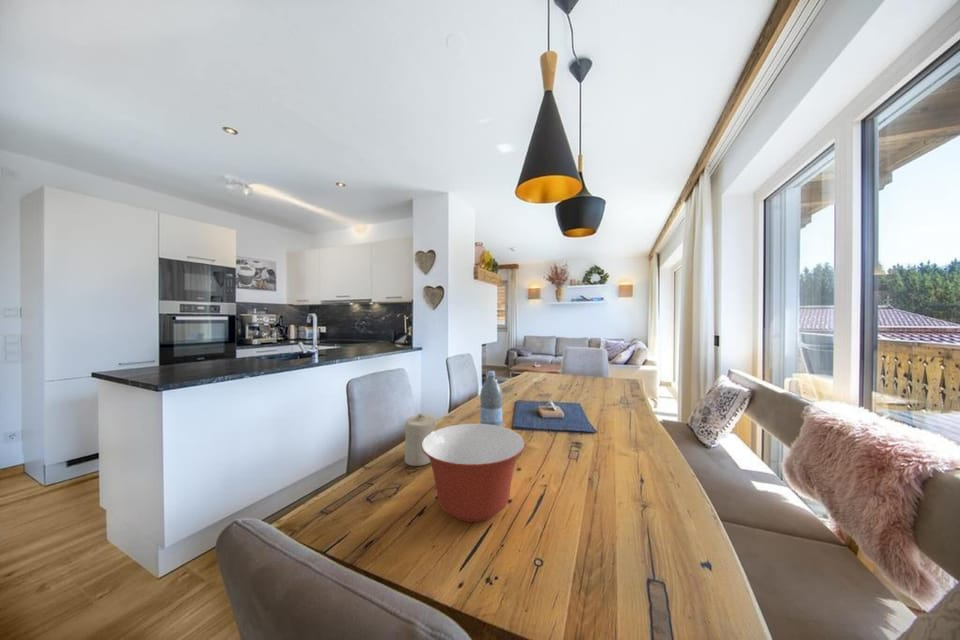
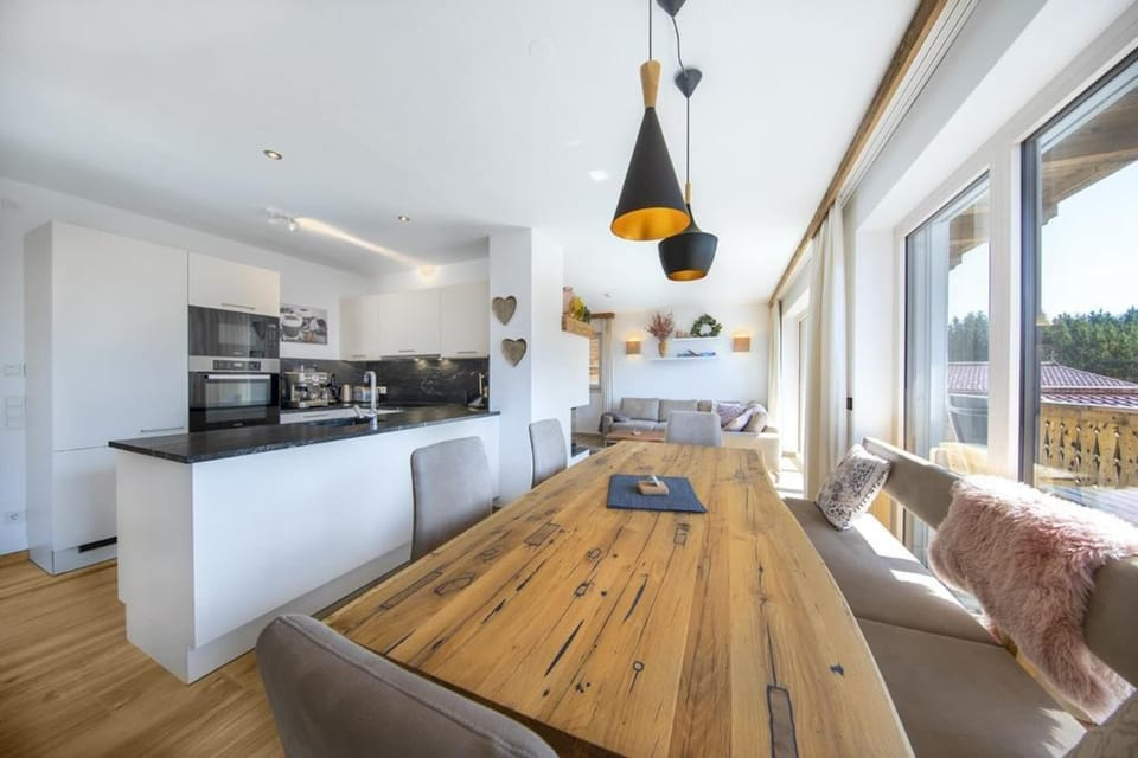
- water bottle [479,370,504,427]
- mixing bowl [421,423,526,523]
- candle [404,412,436,467]
